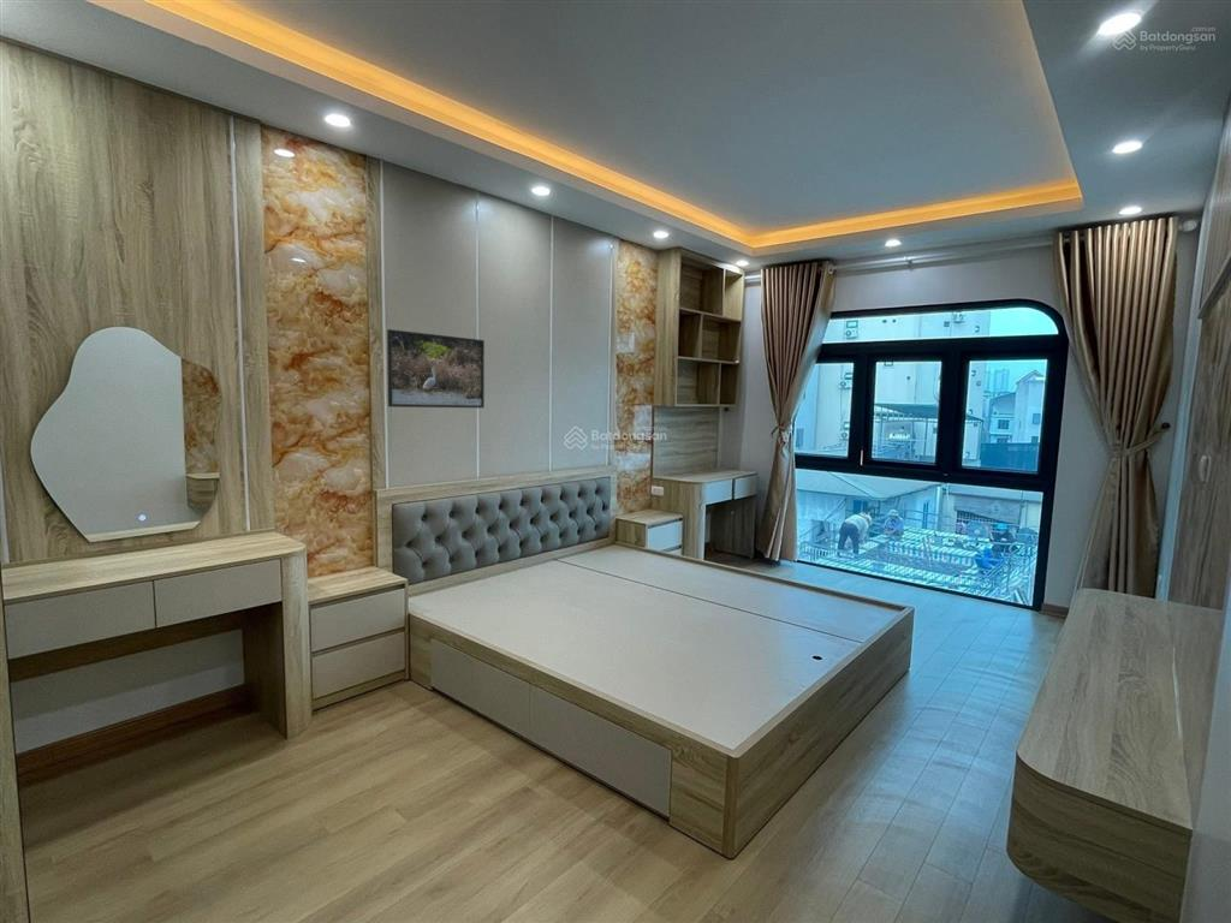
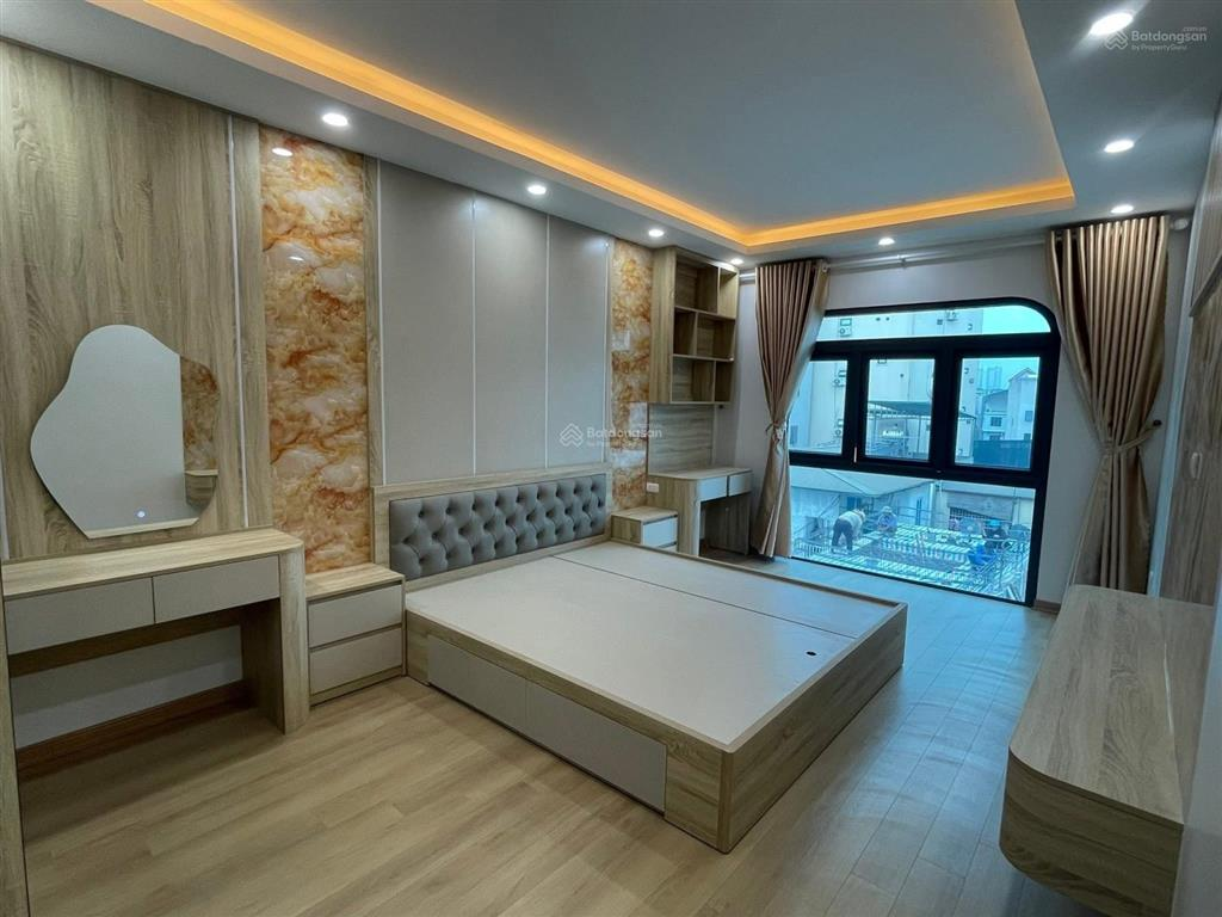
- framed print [386,328,486,409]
